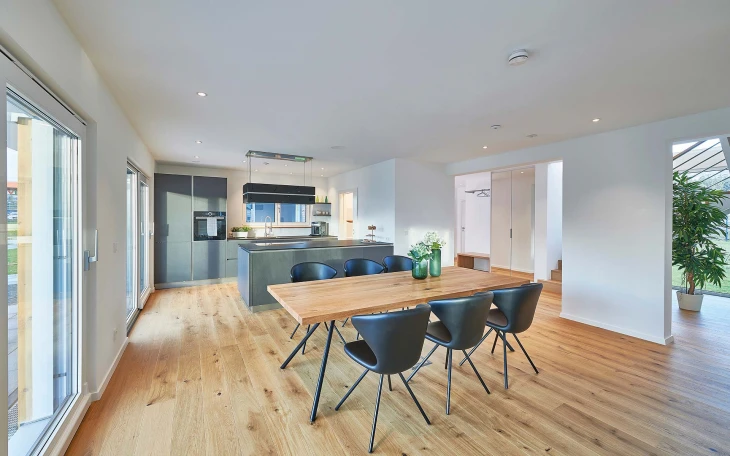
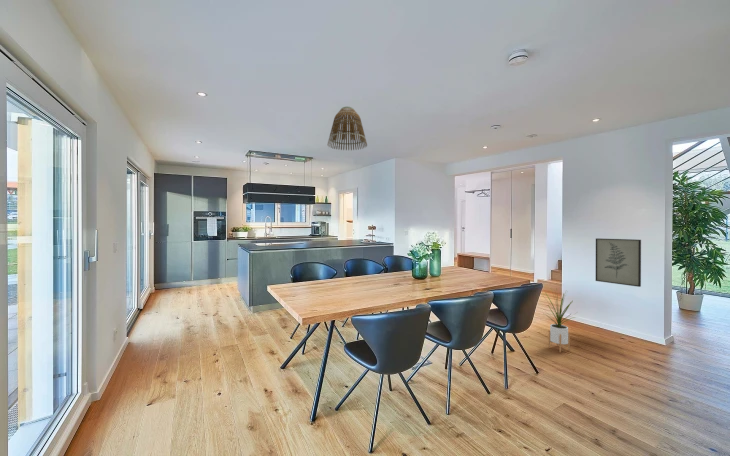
+ lamp shade [327,105,368,151]
+ wall art [595,237,642,288]
+ house plant [542,287,577,353]
